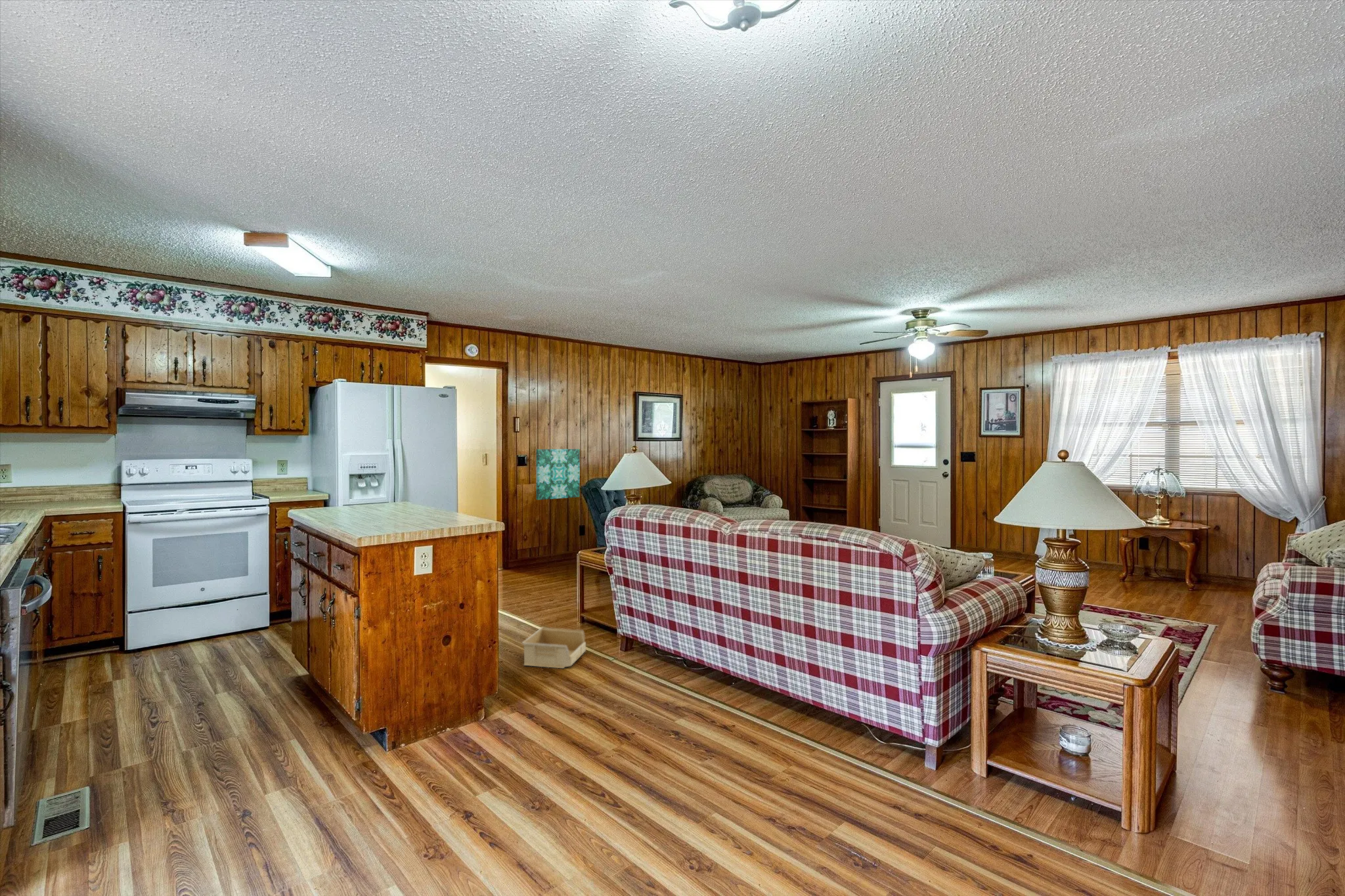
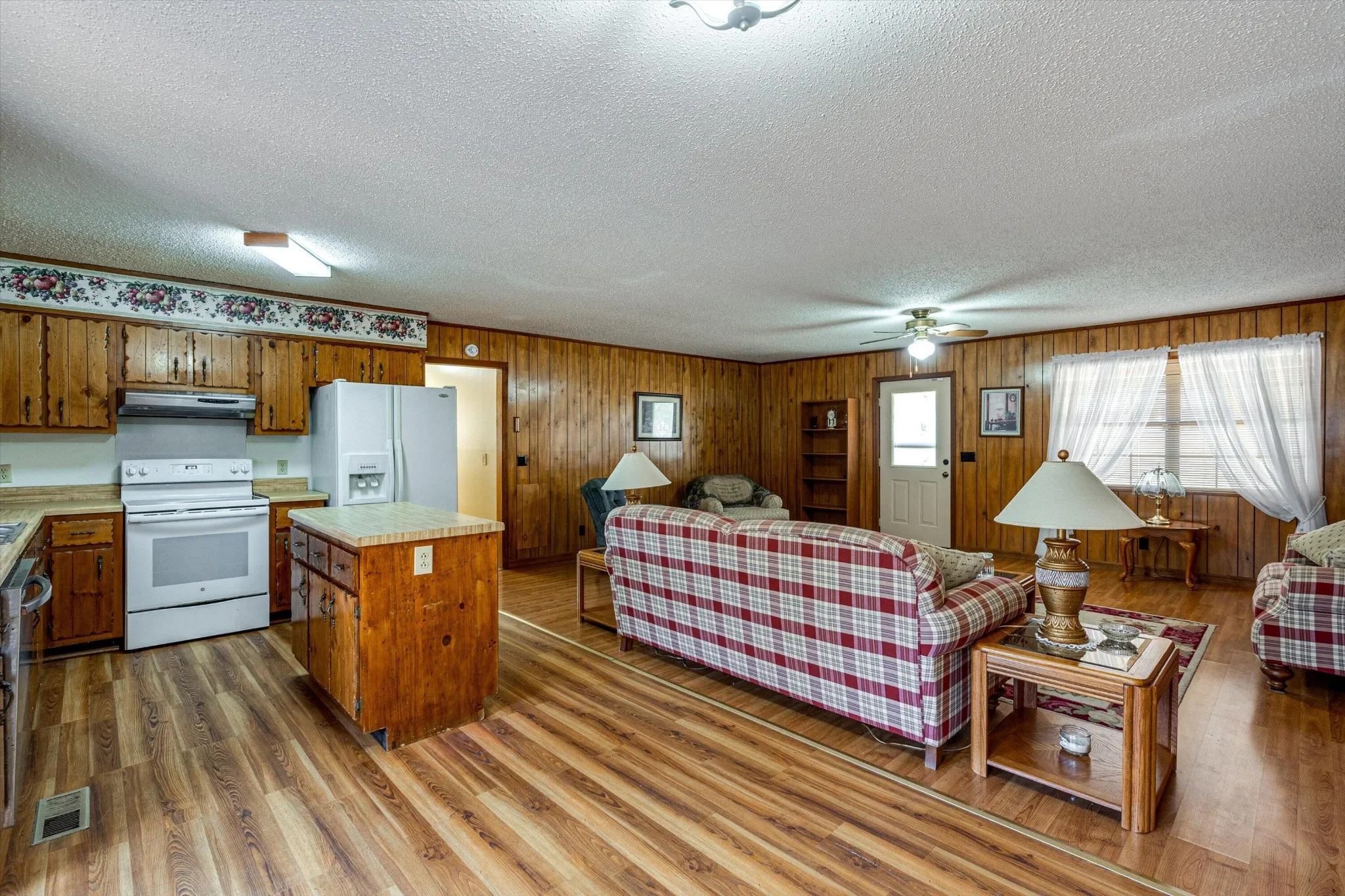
- wall art [536,448,581,501]
- storage bin [521,627,586,669]
